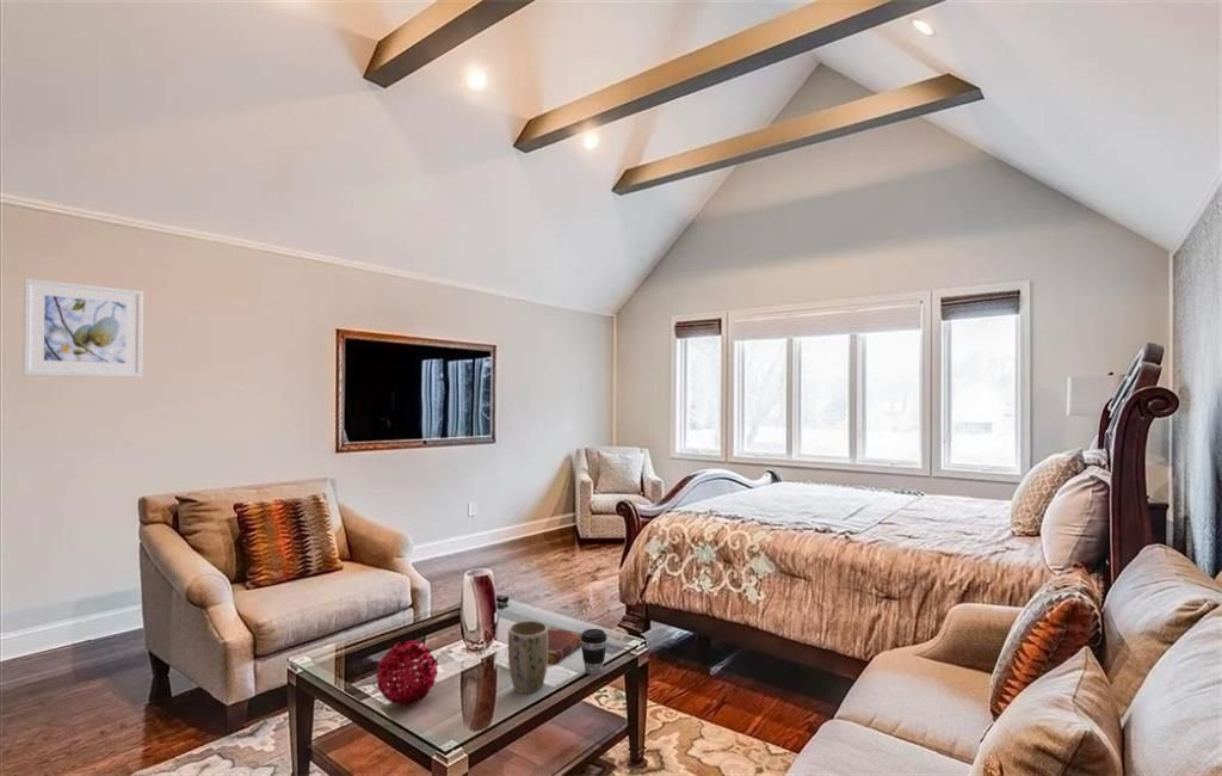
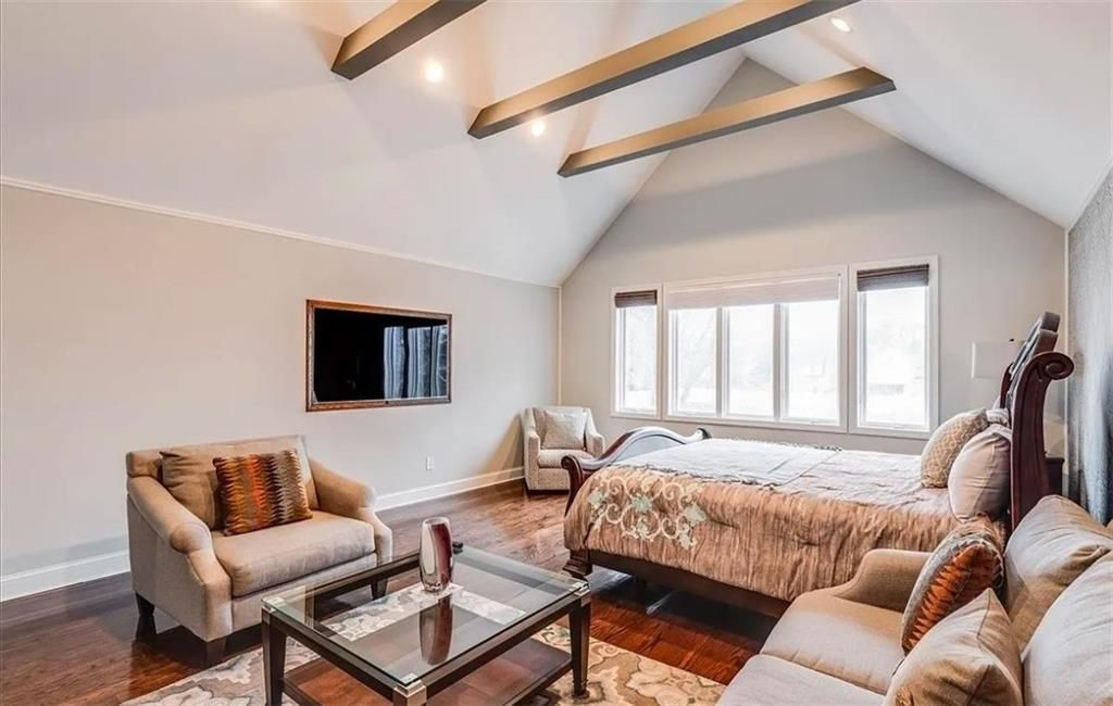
- coffee cup [580,628,609,676]
- plant pot [507,620,549,695]
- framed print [21,277,144,378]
- decorative ball [375,639,439,708]
- book [548,627,582,665]
